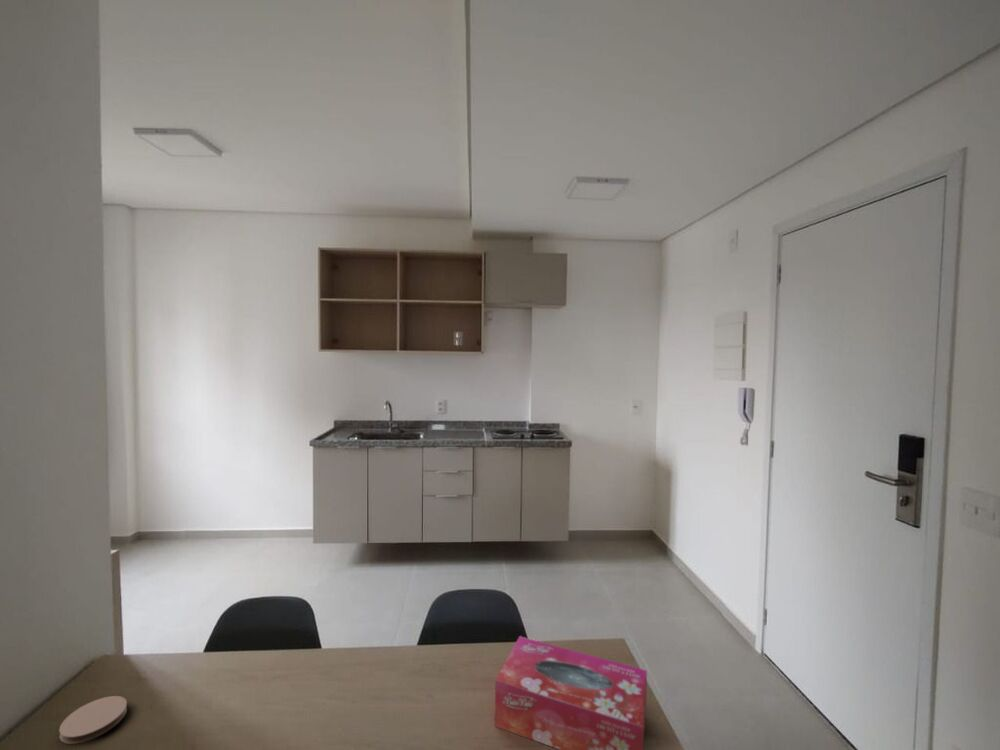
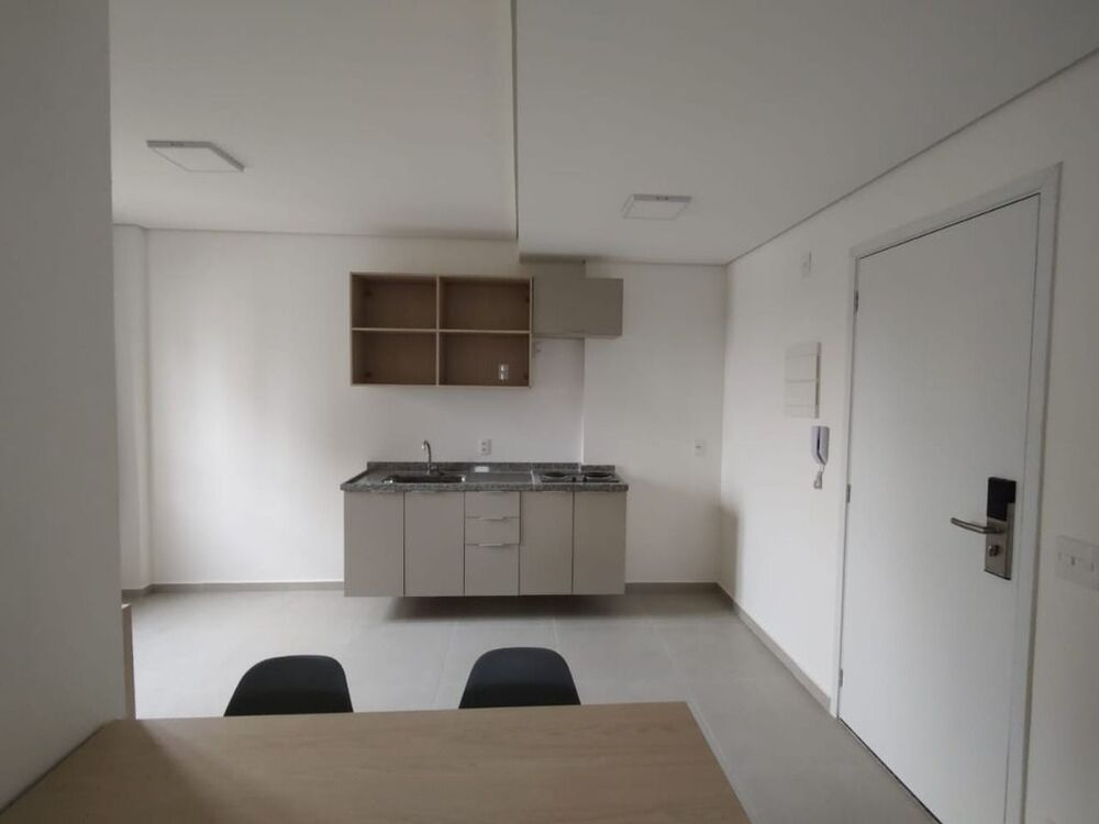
- tissue box [494,635,648,750]
- coaster [58,695,128,745]
